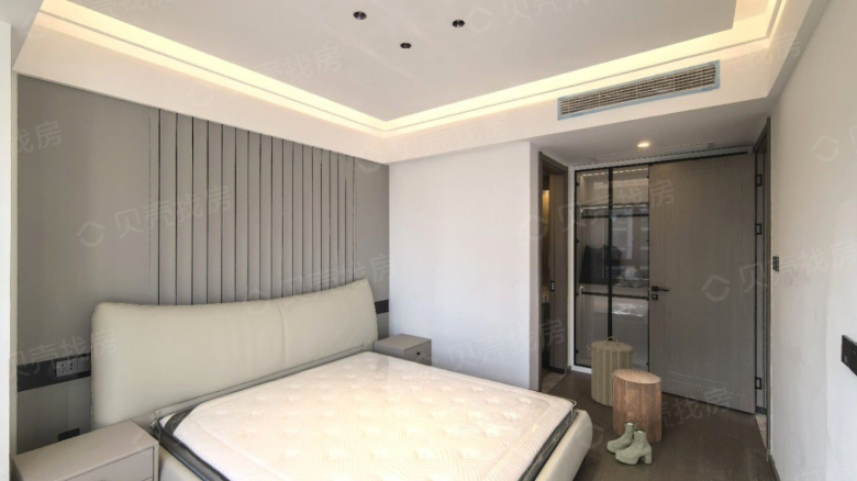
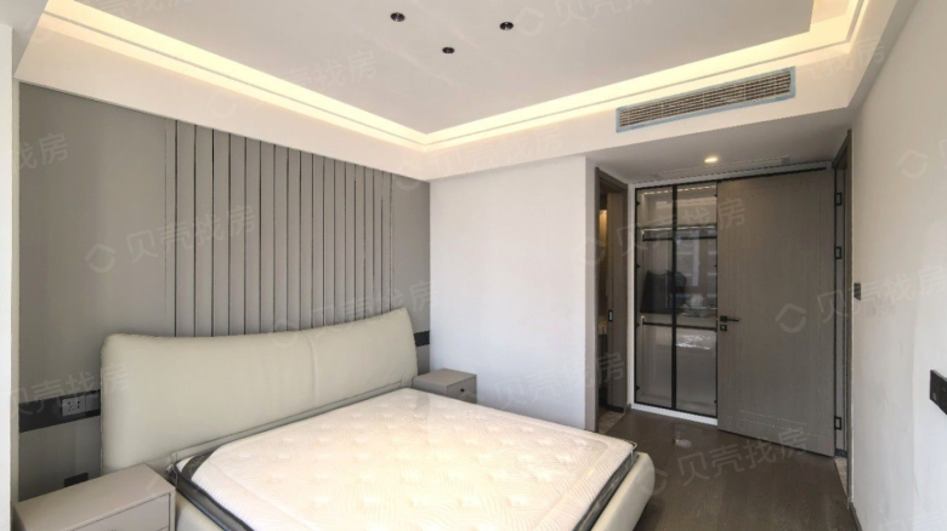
- stool [612,368,663,445]
- boots [606,422,653,466]
- laundry hamper [586,336,638,409]
